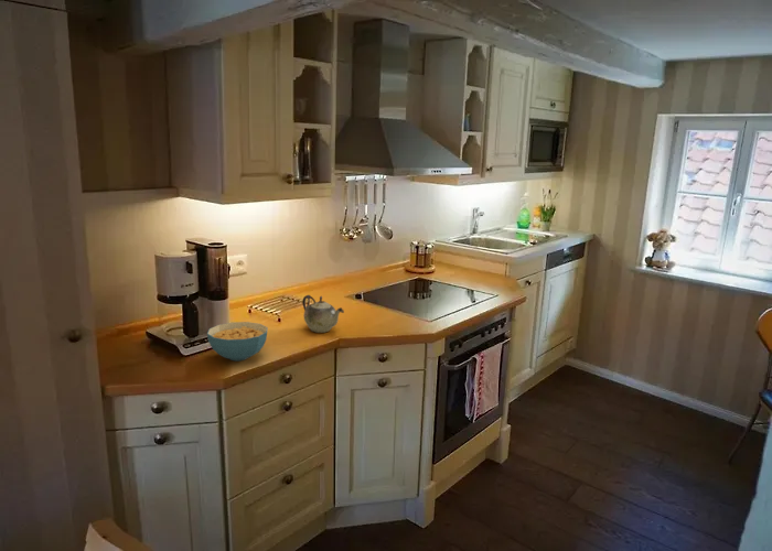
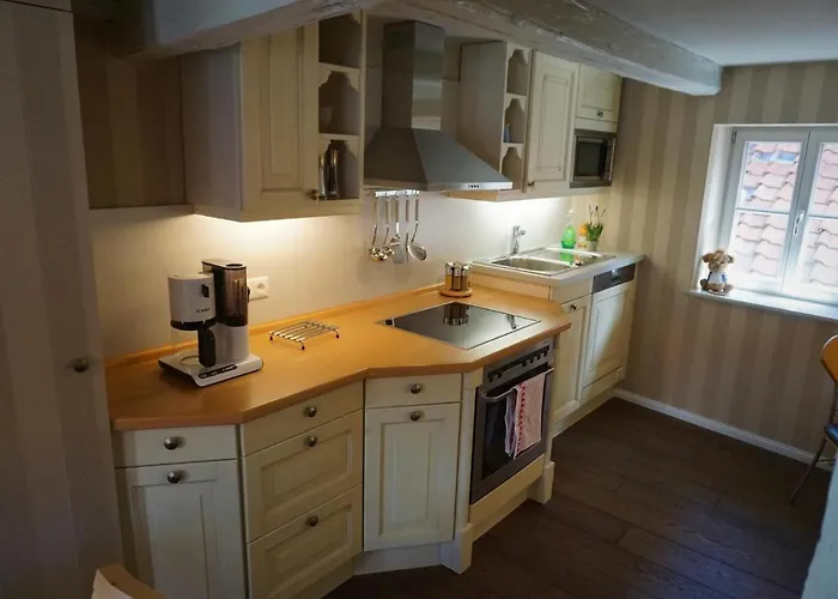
- teapot [301,294,345,334]
- cereal bowl [206,321,269,361]
